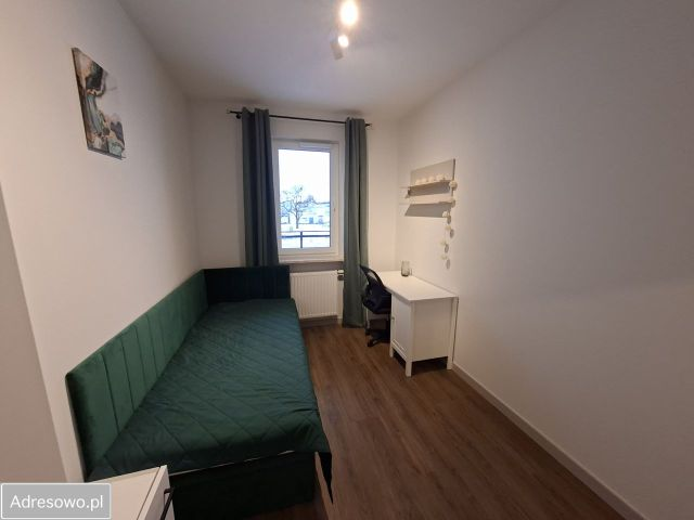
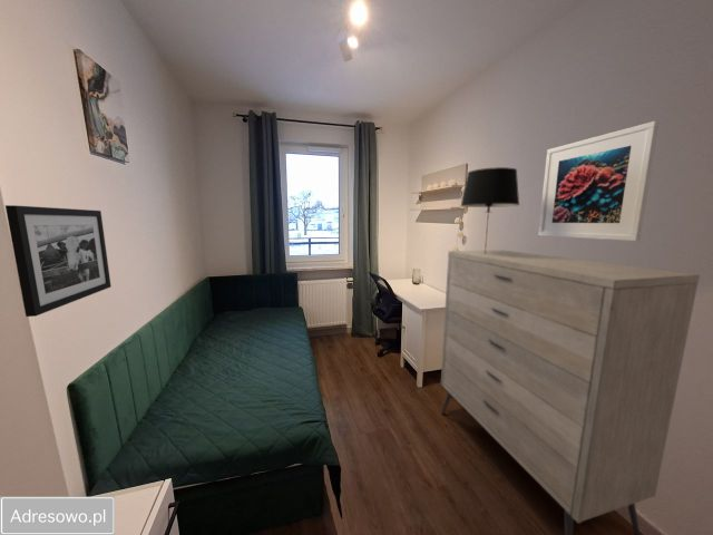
+ dresser [440,249,701,535]
+ table lamp [459,166,520,254]
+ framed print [537,120,660,242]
+ picture frame [4,204,113,318]
